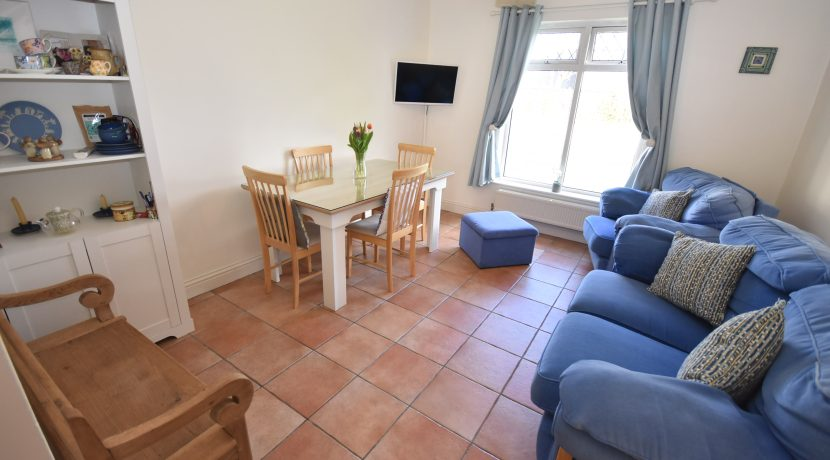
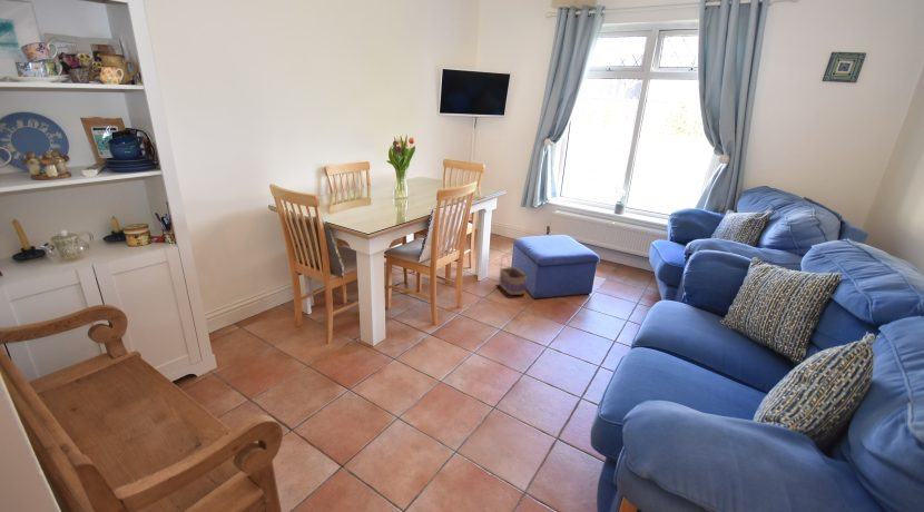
+ basket [499,254,528,296]
